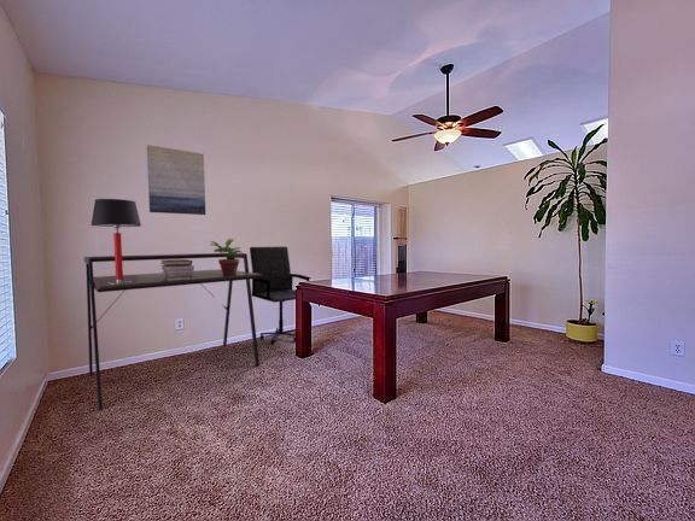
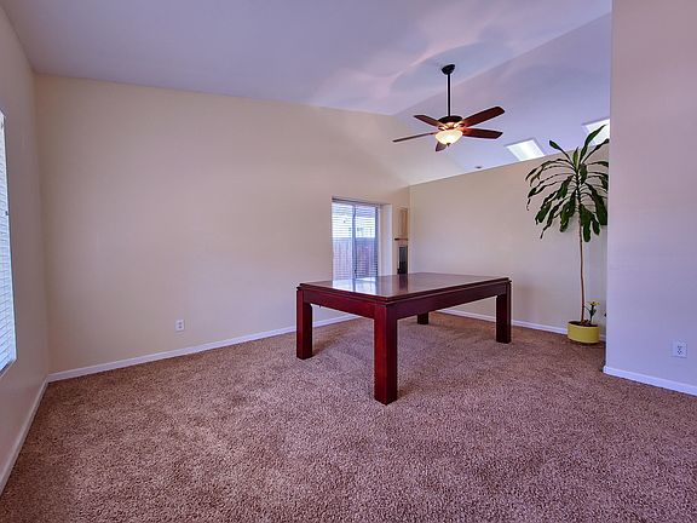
- book stack [159,258,195,281]
- table lamp [89,198,142,285]
- potted plant [209,238,243,275]
- desk [83,252,262,411]
- wall art [146,144,206,216]
- office chair [249,245,313,345]
